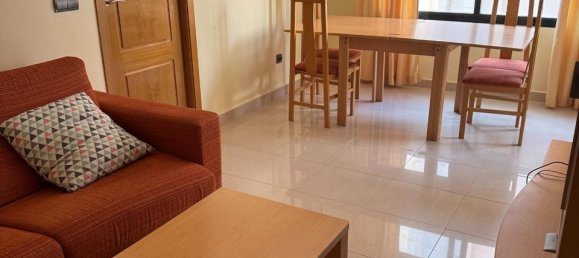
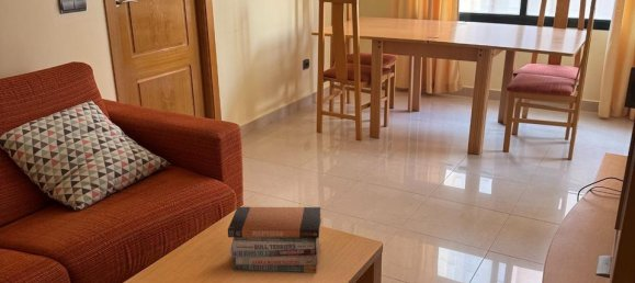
+ book stack [227,206,322,274]
